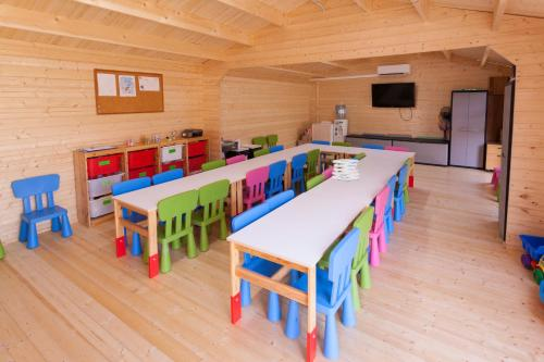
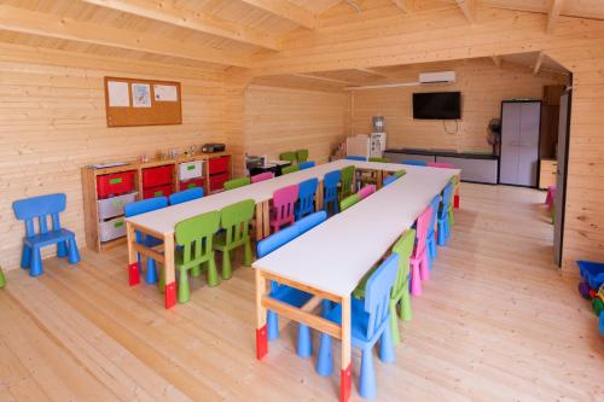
- ceiling light fixture [331,158,360,182]
